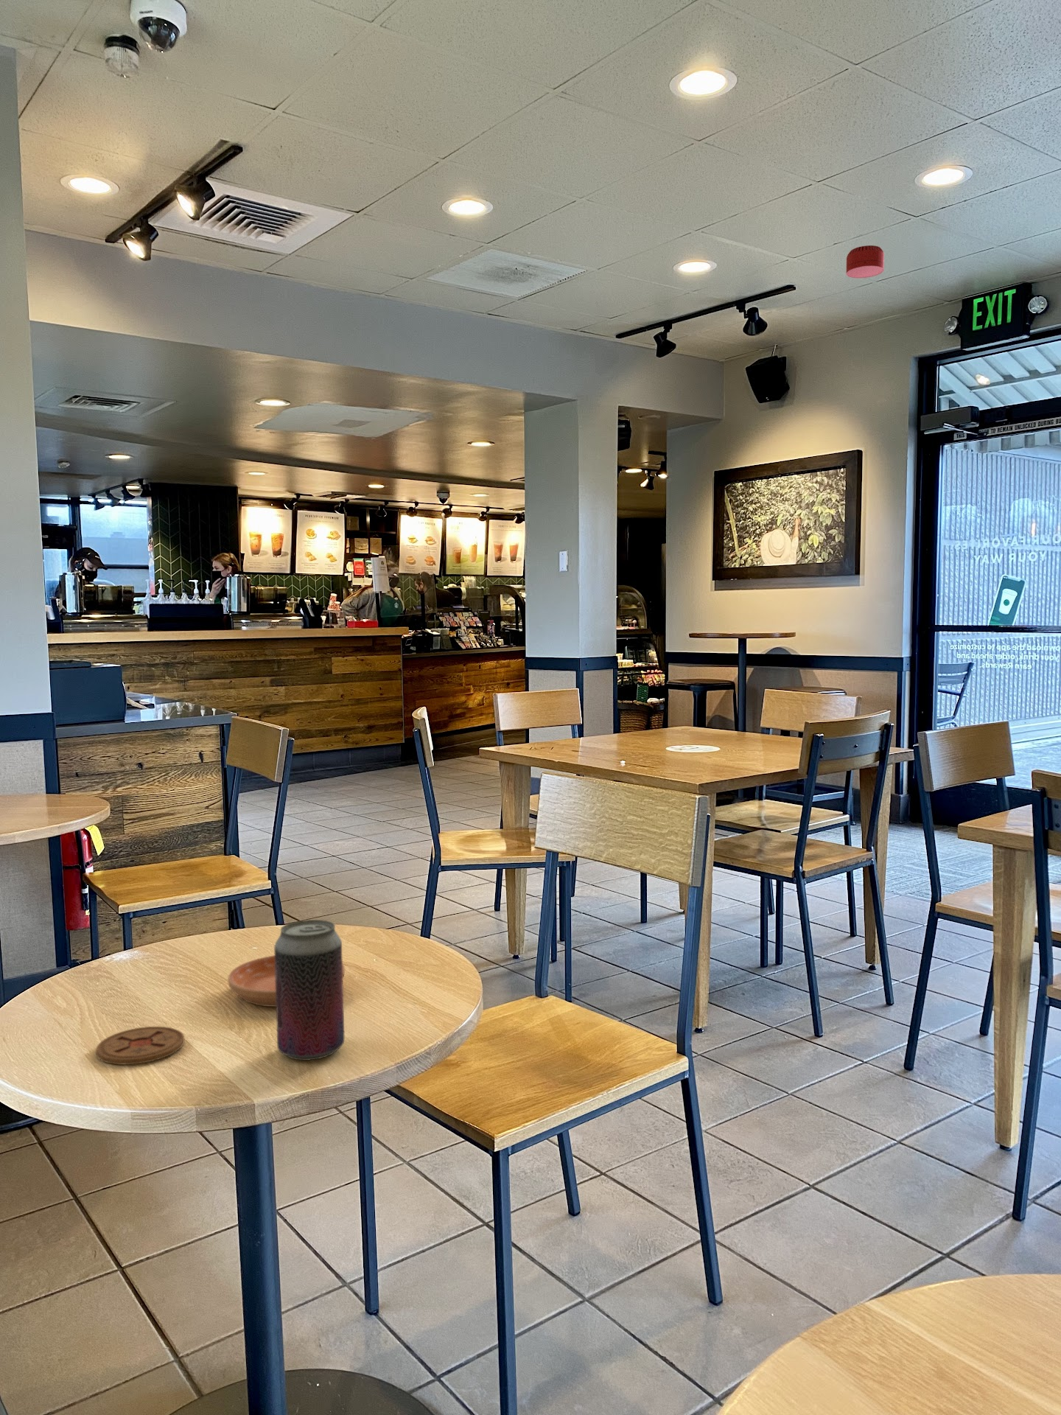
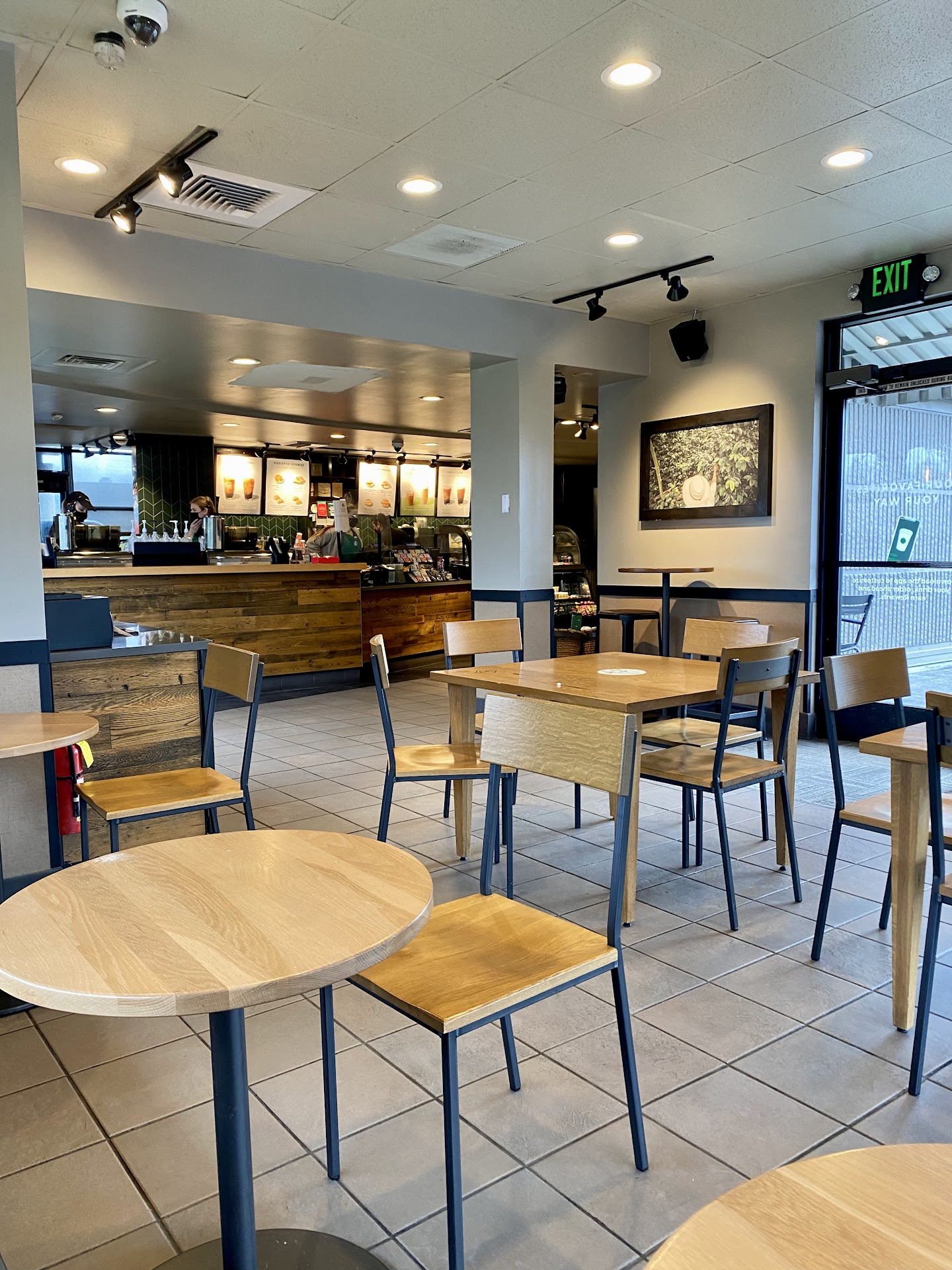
- smoke detector [846,245,885,279]
- coaster [95,1026,185,1065]
- saucer [227,955,345,1007]
- beverage can [273,919,345,1061]
